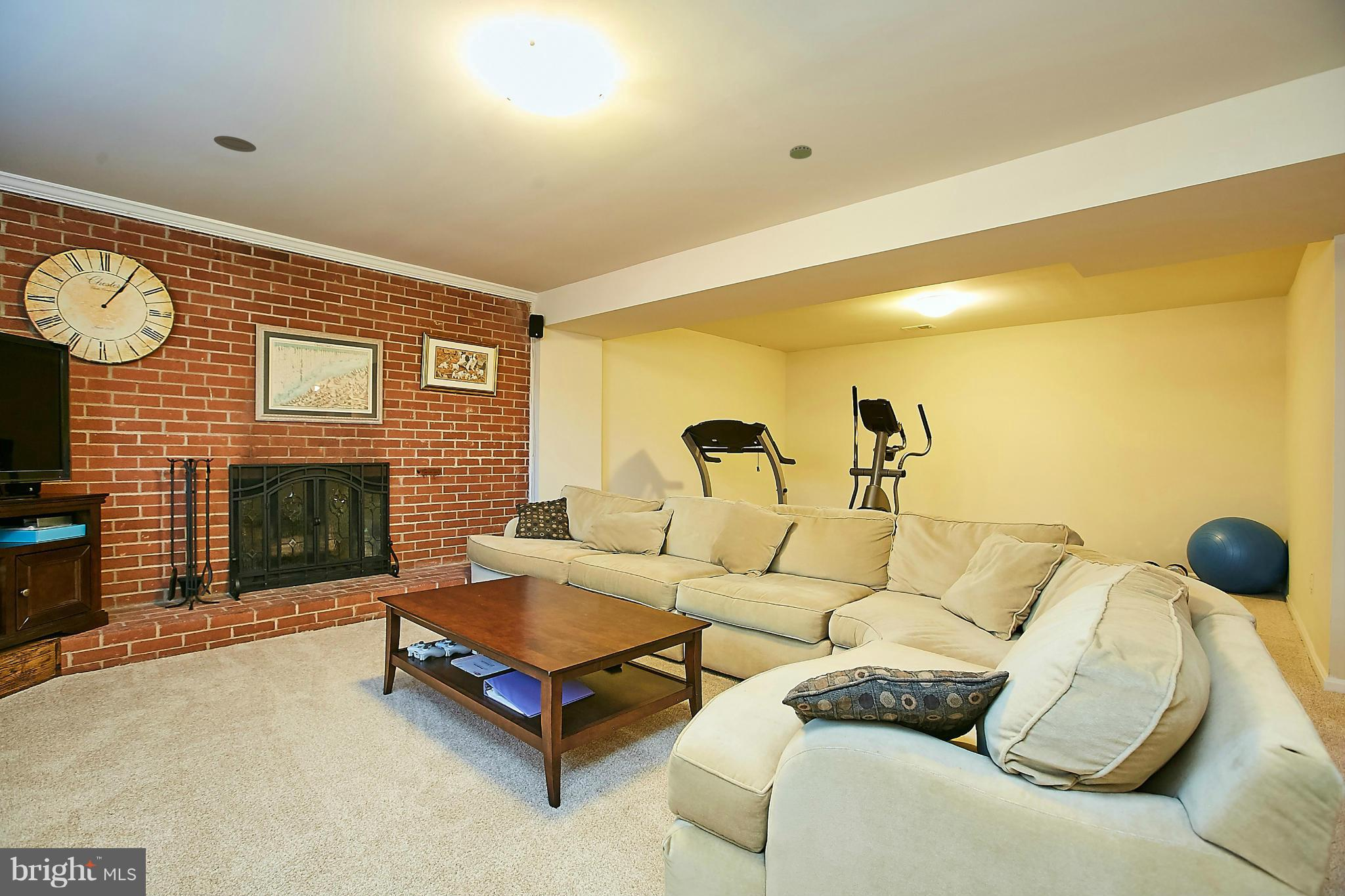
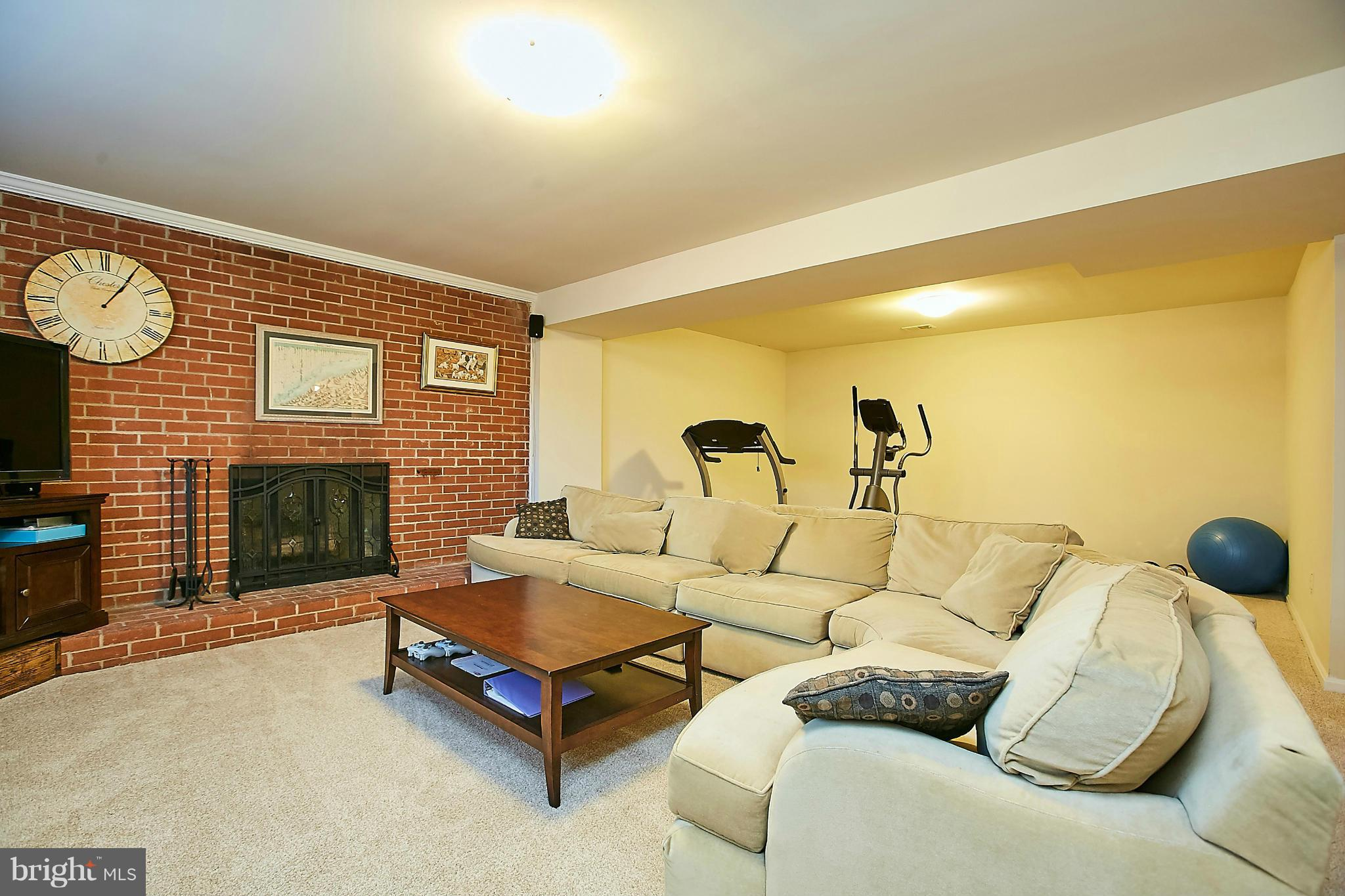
- smoke detector [789,144,812,160]
- recessed light [213,135,257,153]
